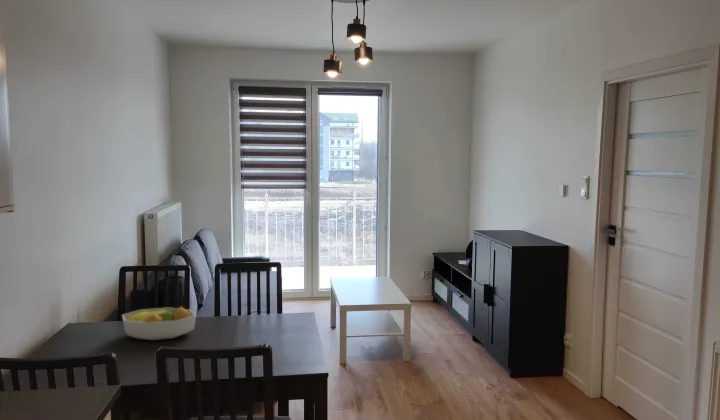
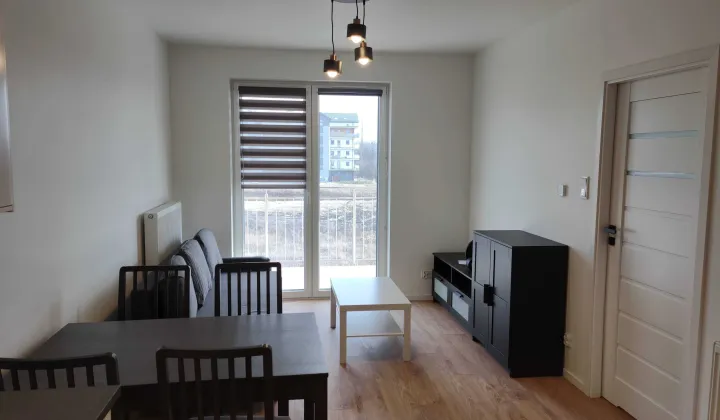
- fruit bowl [121,306,197,341]
